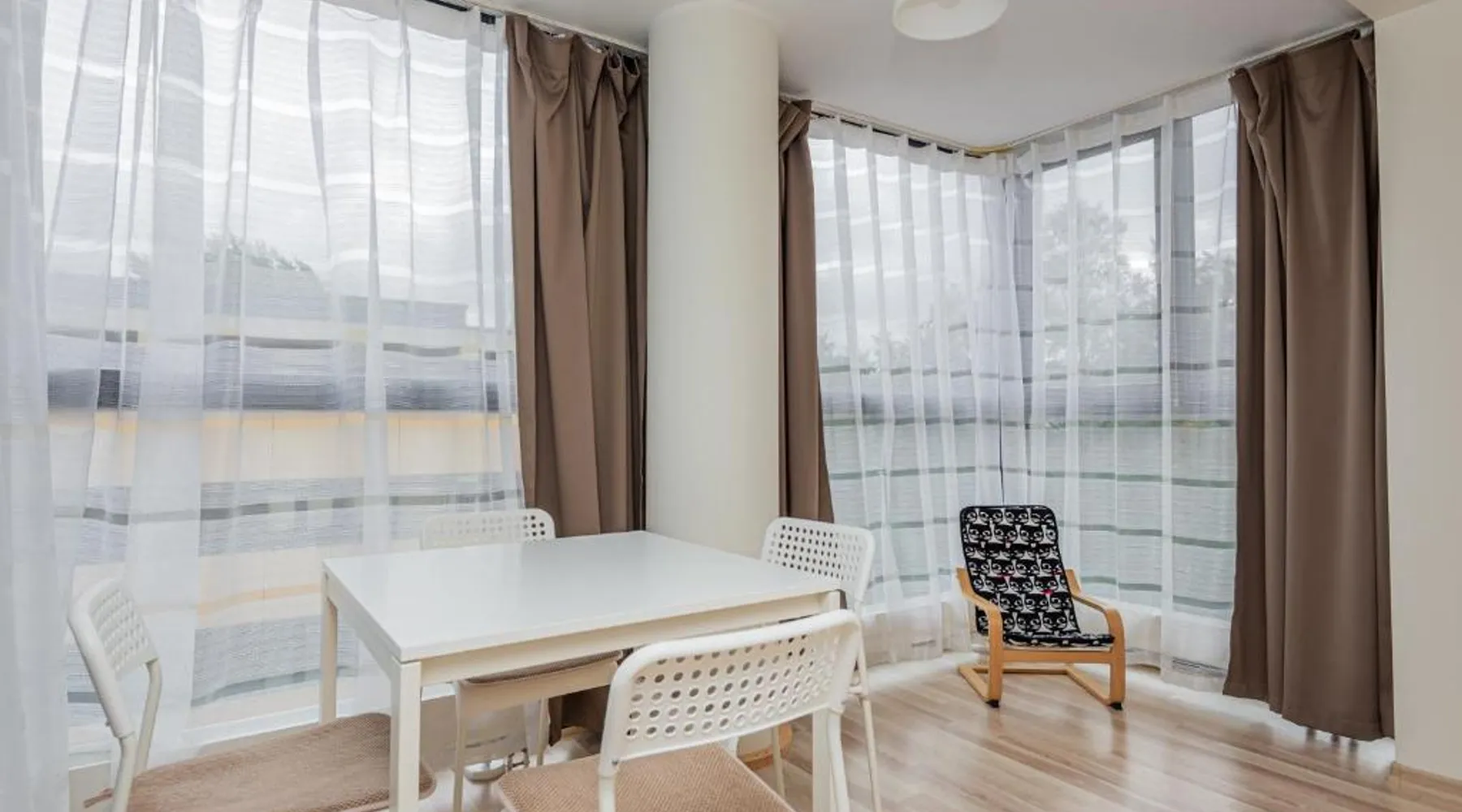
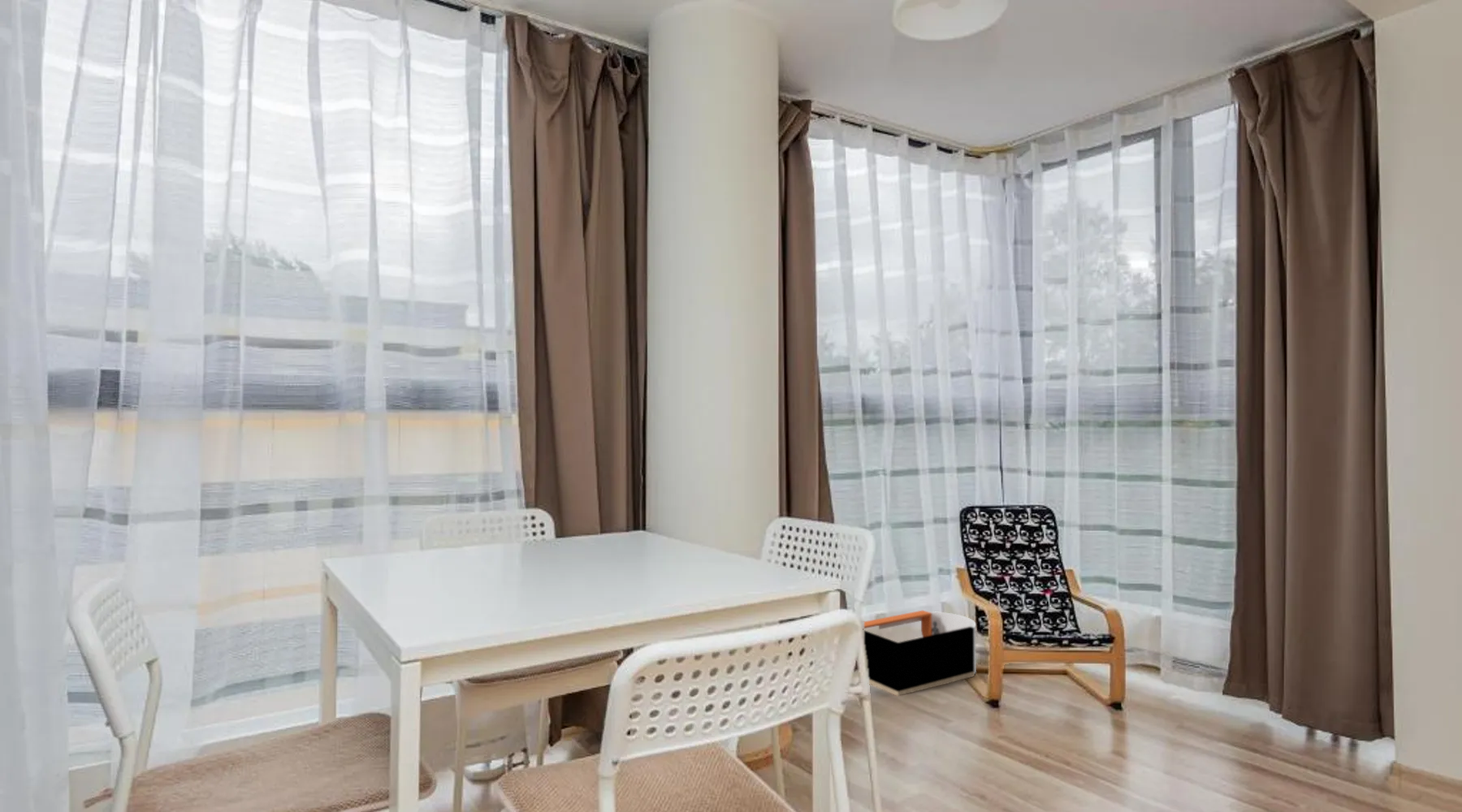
+ storage bin [863,610,977,697]
